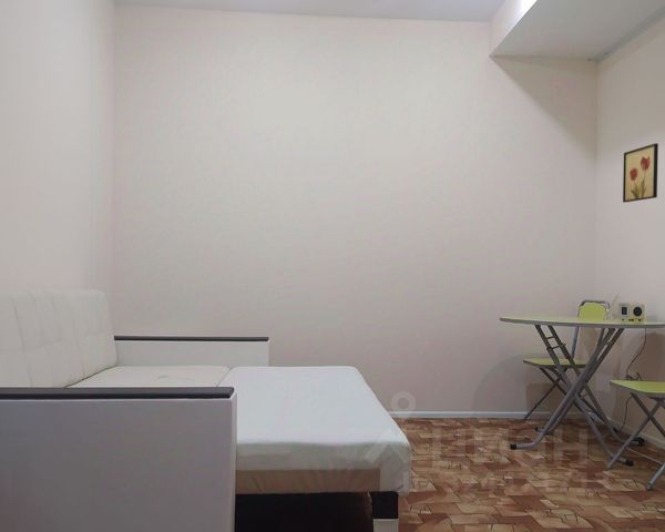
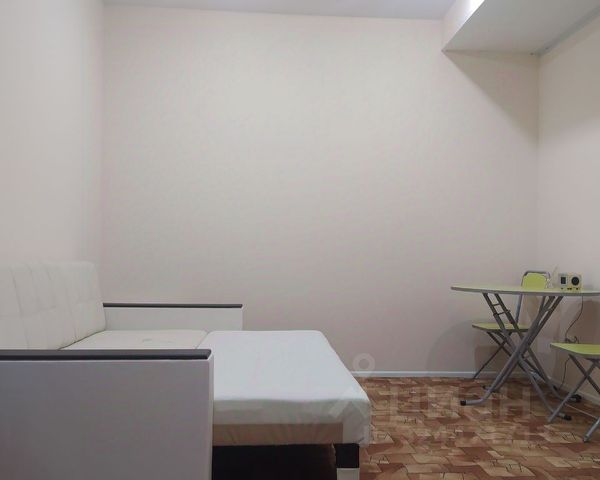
- wall art [622,142,659,204]
